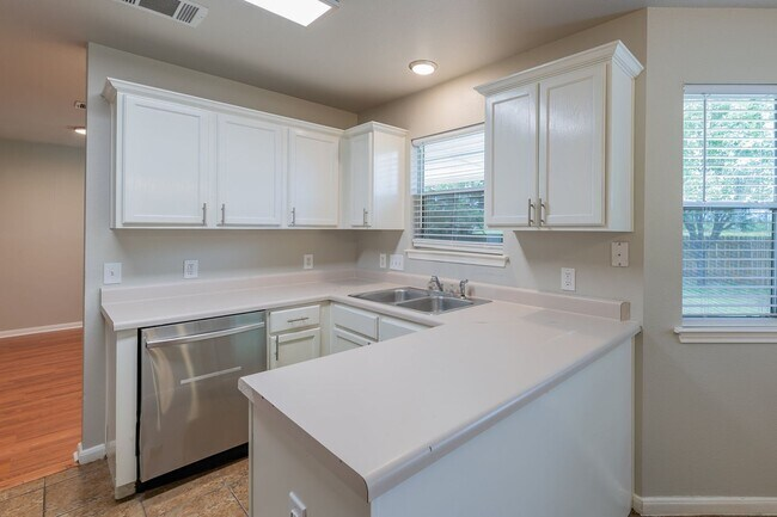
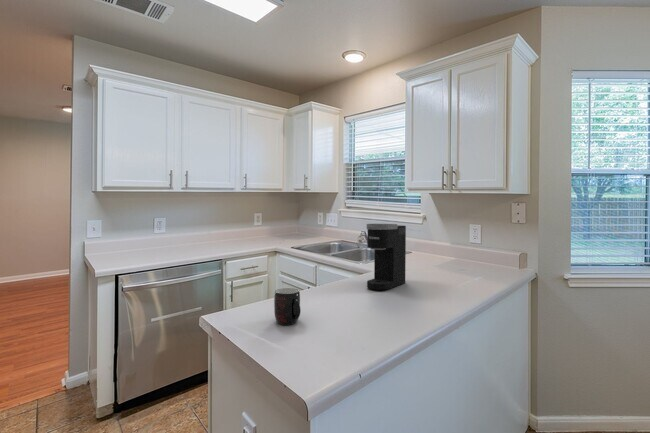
+ mug [273,287,302,326]
+ coffee maker [366,223,407,291]
